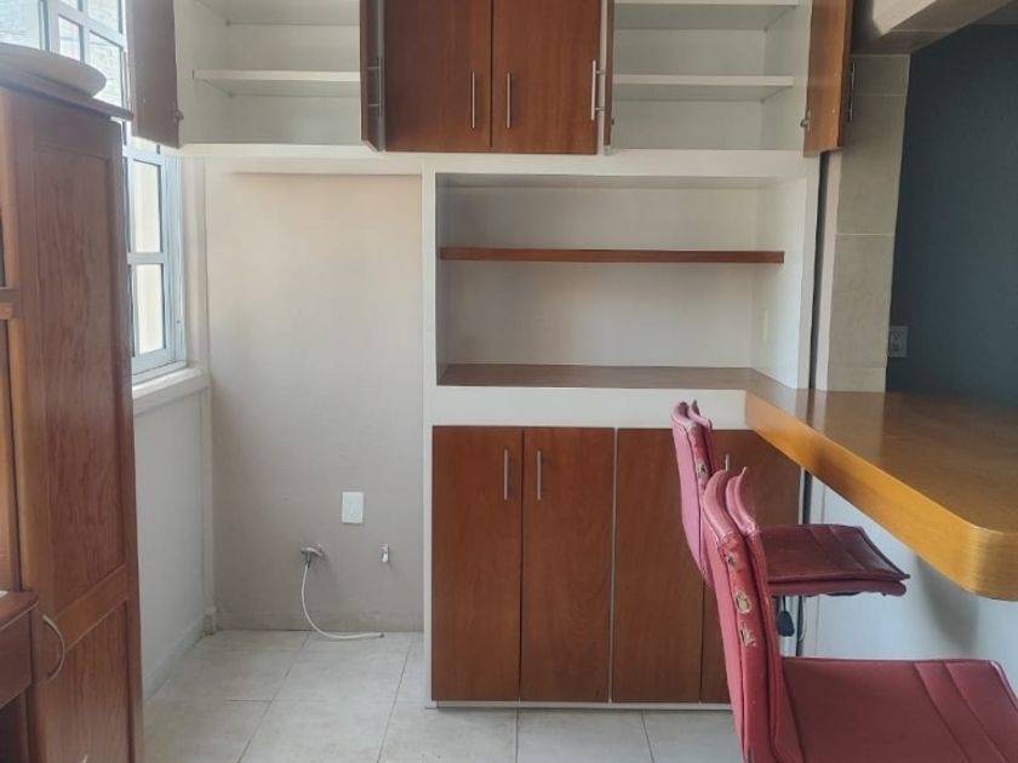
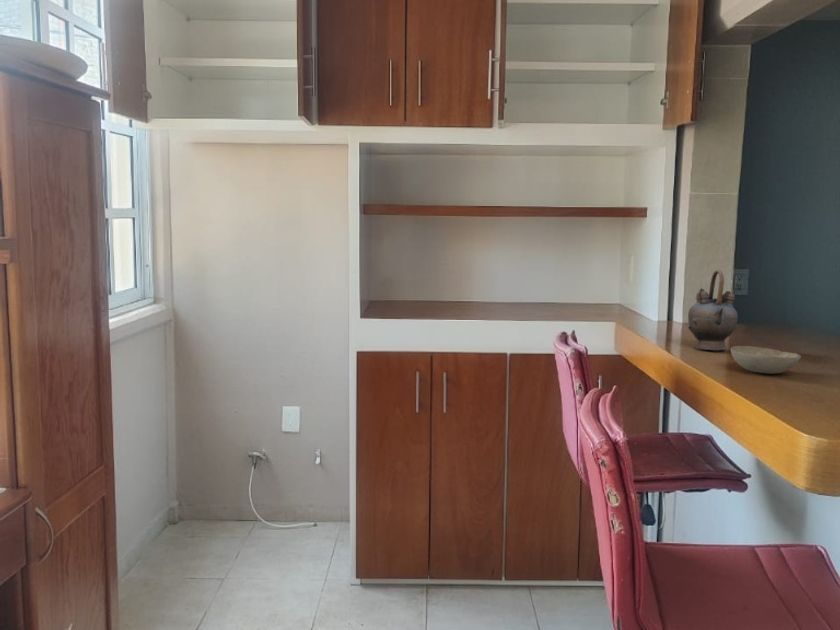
+ bowl [730,345,802,375]
+ teapot [687,269,739,352]
